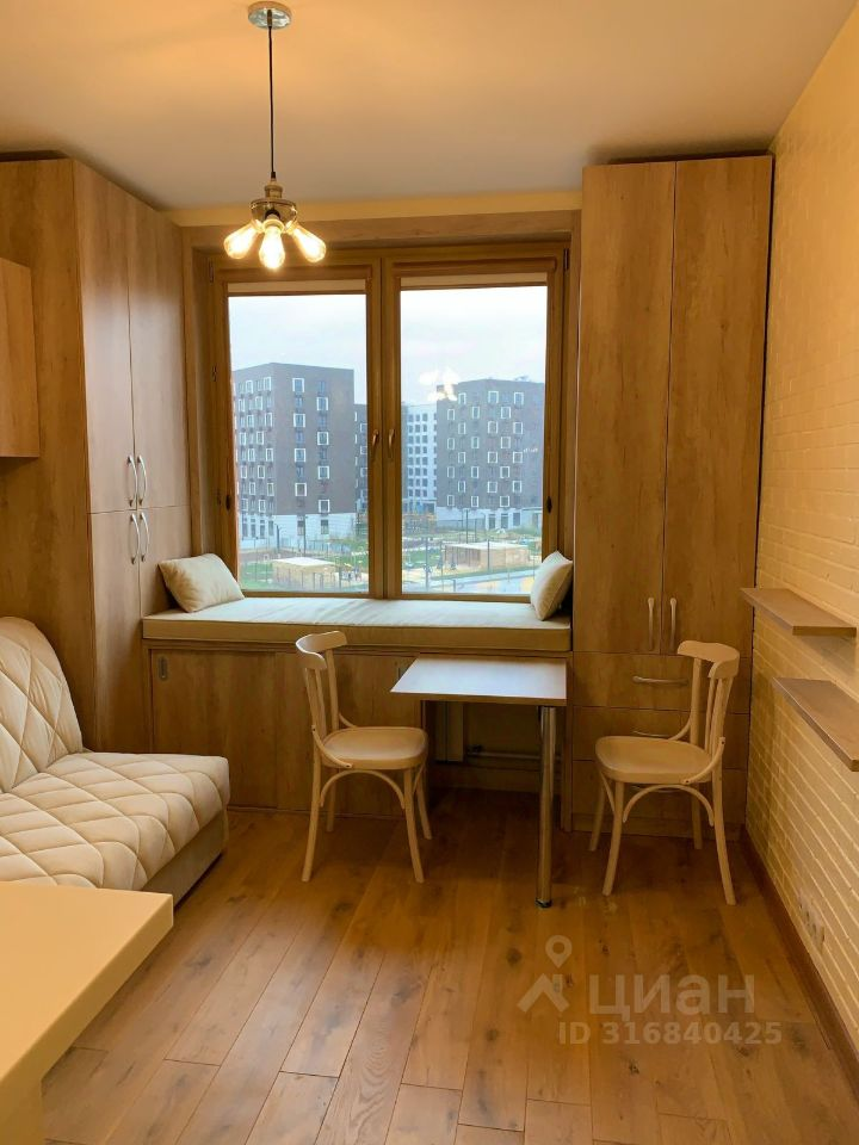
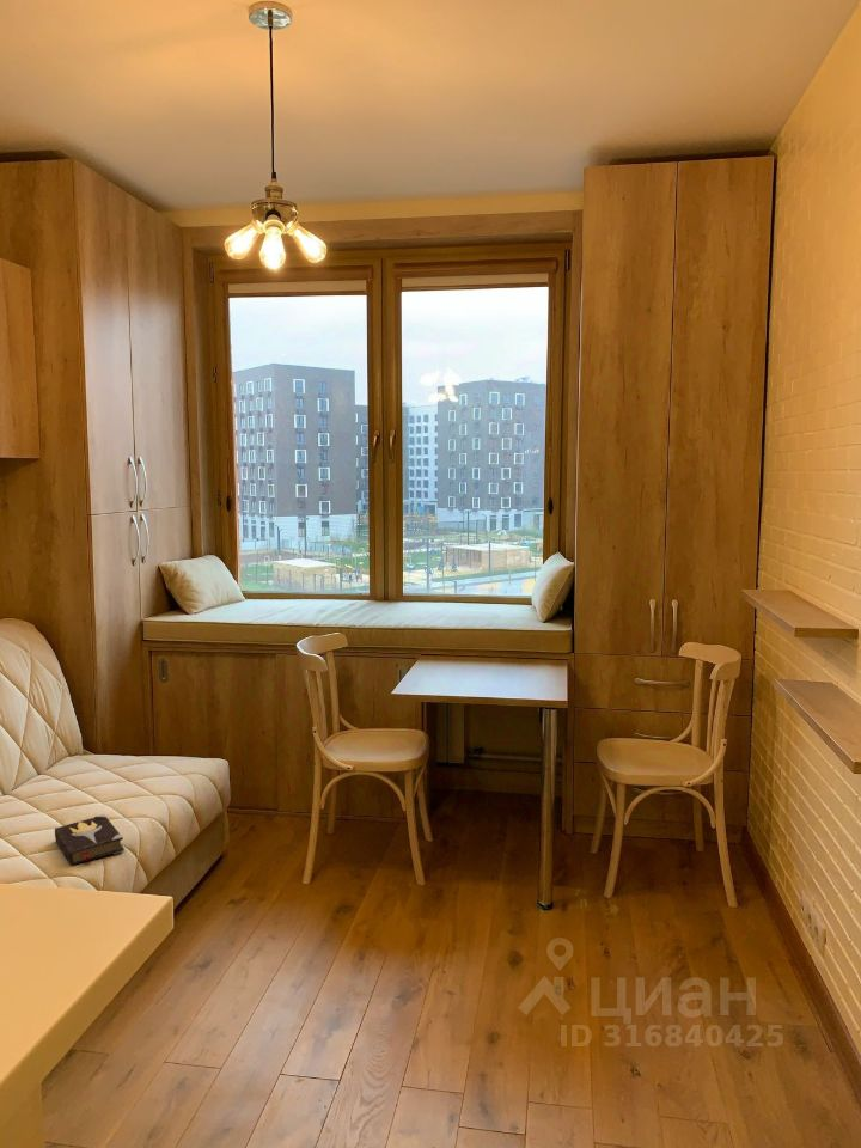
+ hardback book [54,813,126,866]
